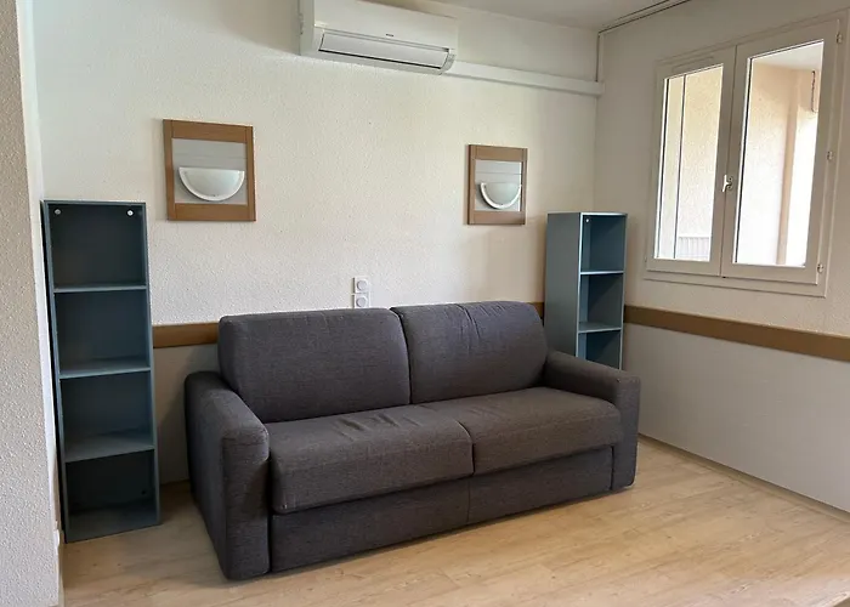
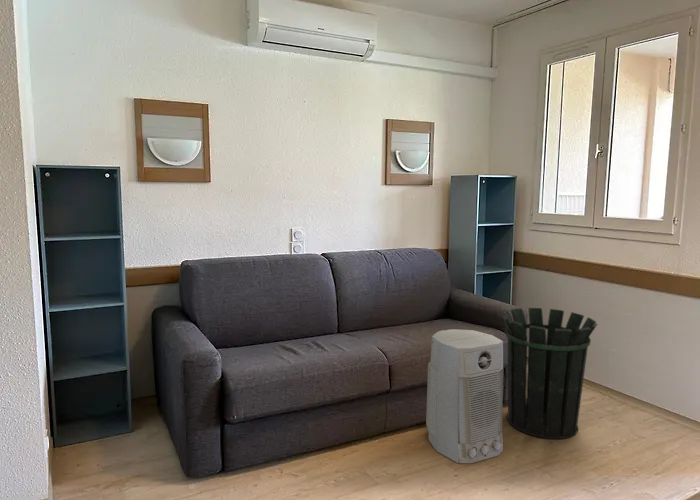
+ air purifier [425,328,504,464]
+ waste bin [501,307,598,440]
